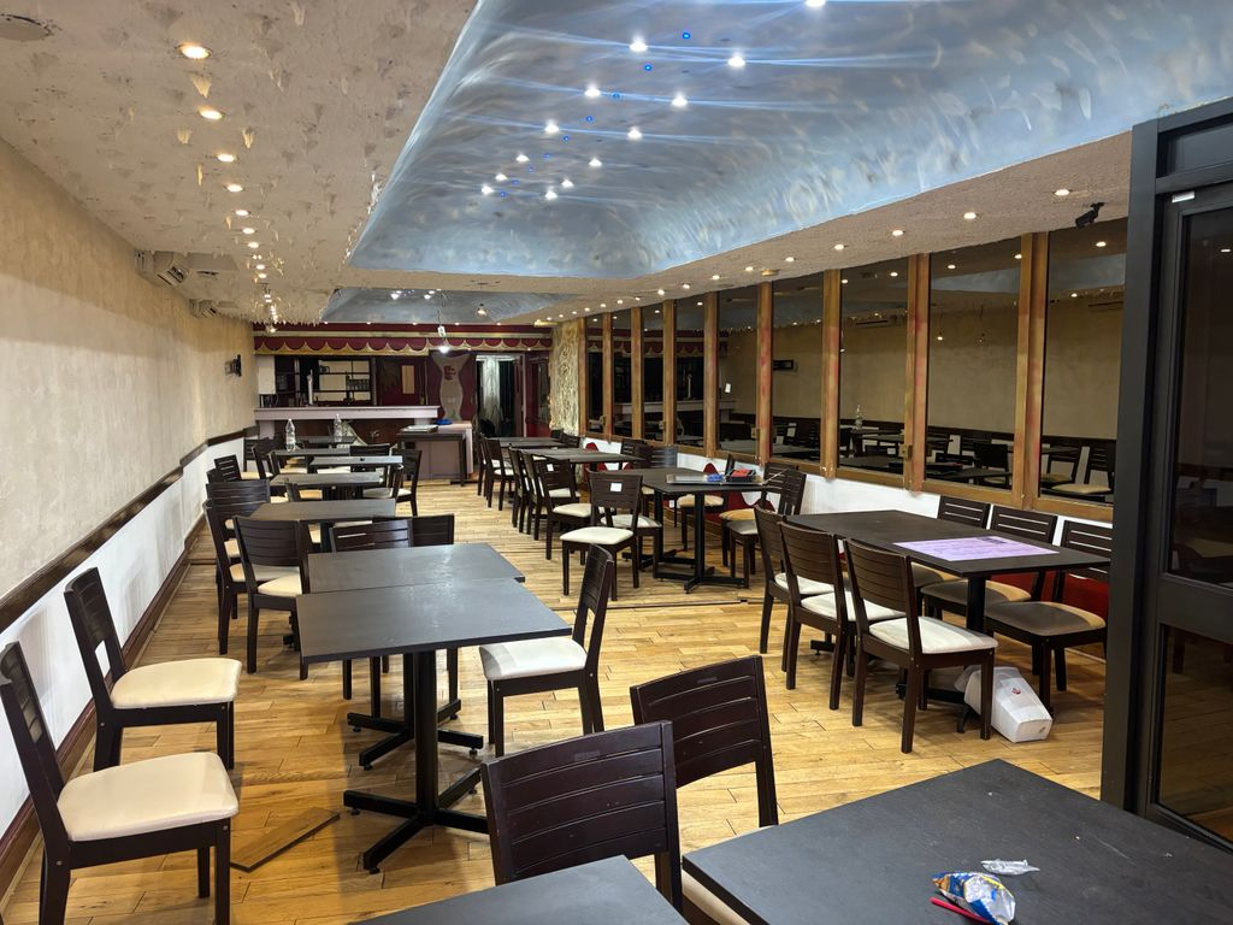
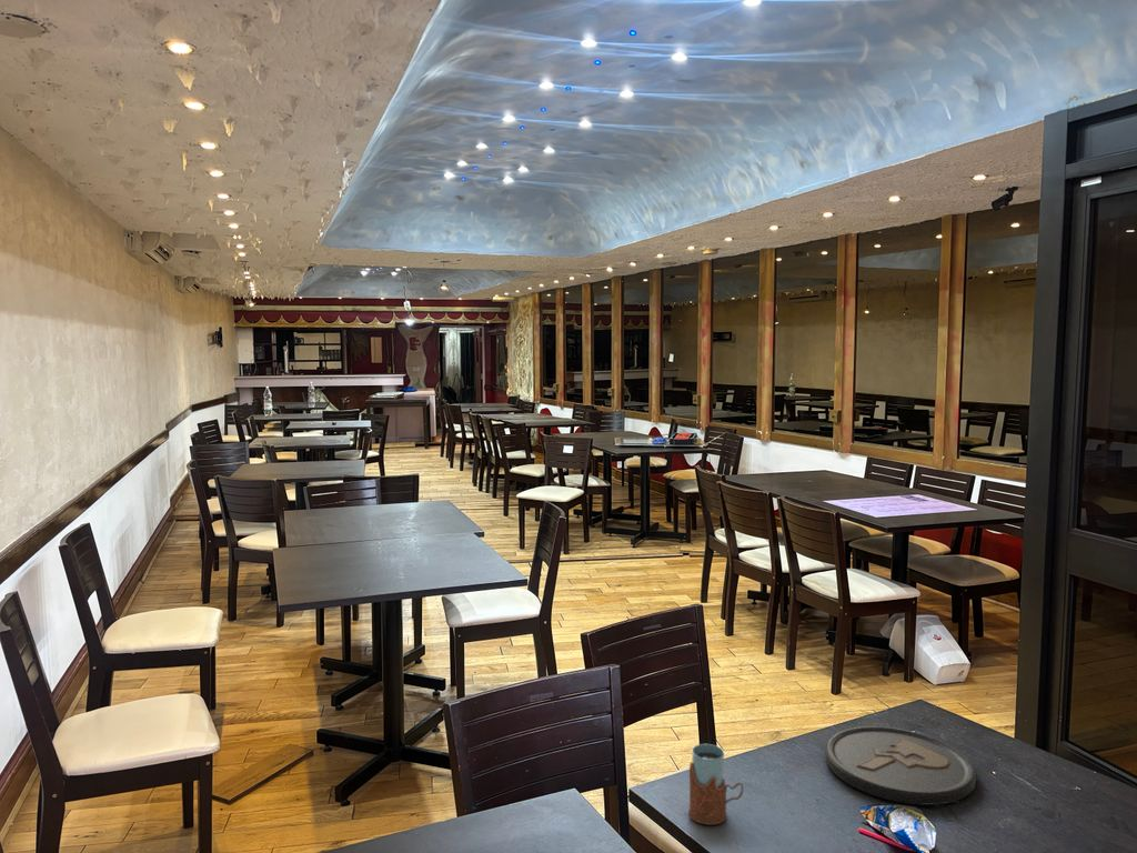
+ drinking glass [687,743,744,826]
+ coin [824,725,977,806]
